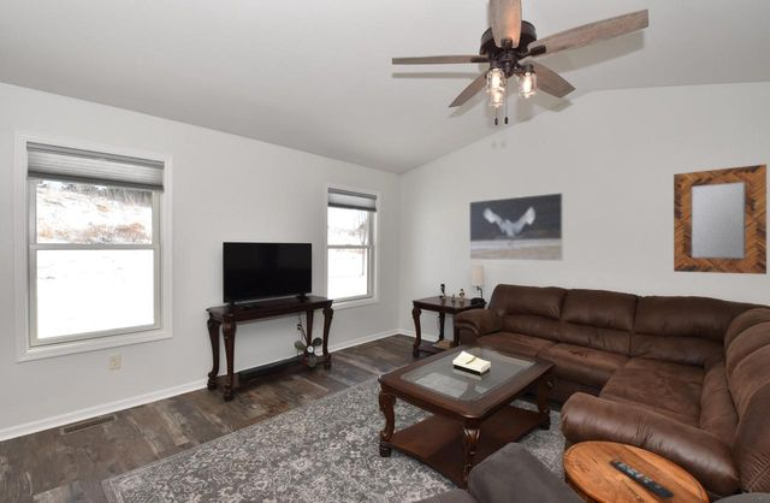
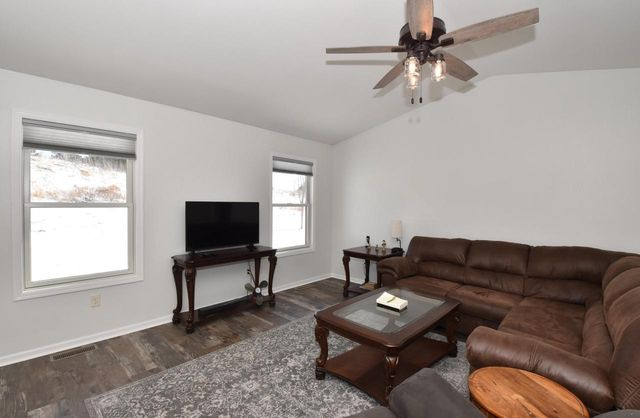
- remote control [609,458,675,501]
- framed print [468,191,564,262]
- home mirror [673,164,768,276]
